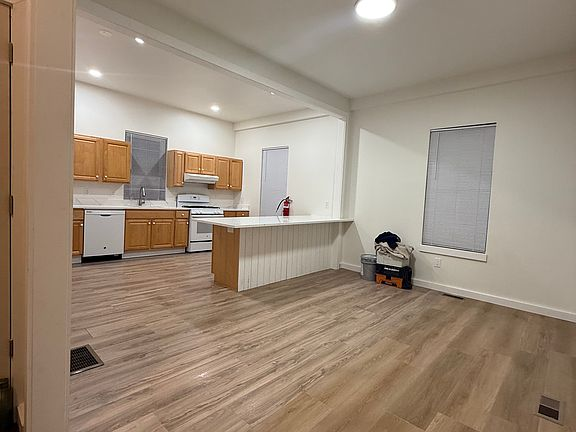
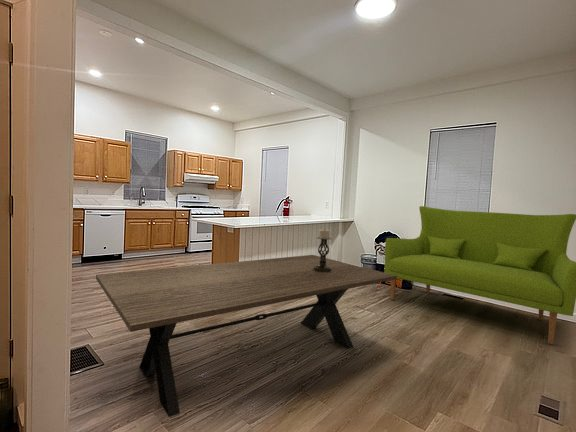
+ dining table [95,254,397,418]
+ sofa [383,205,576,345]
+ candle holder [314,227,332,272]
